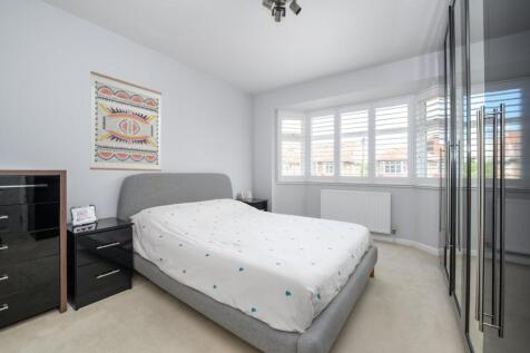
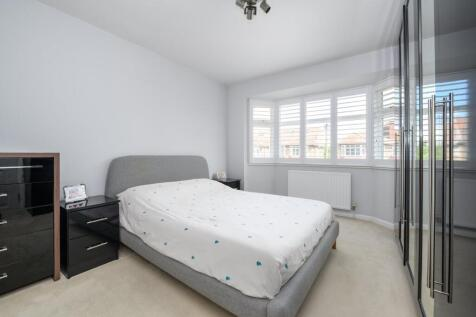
- wall art [89,70,163,173]
